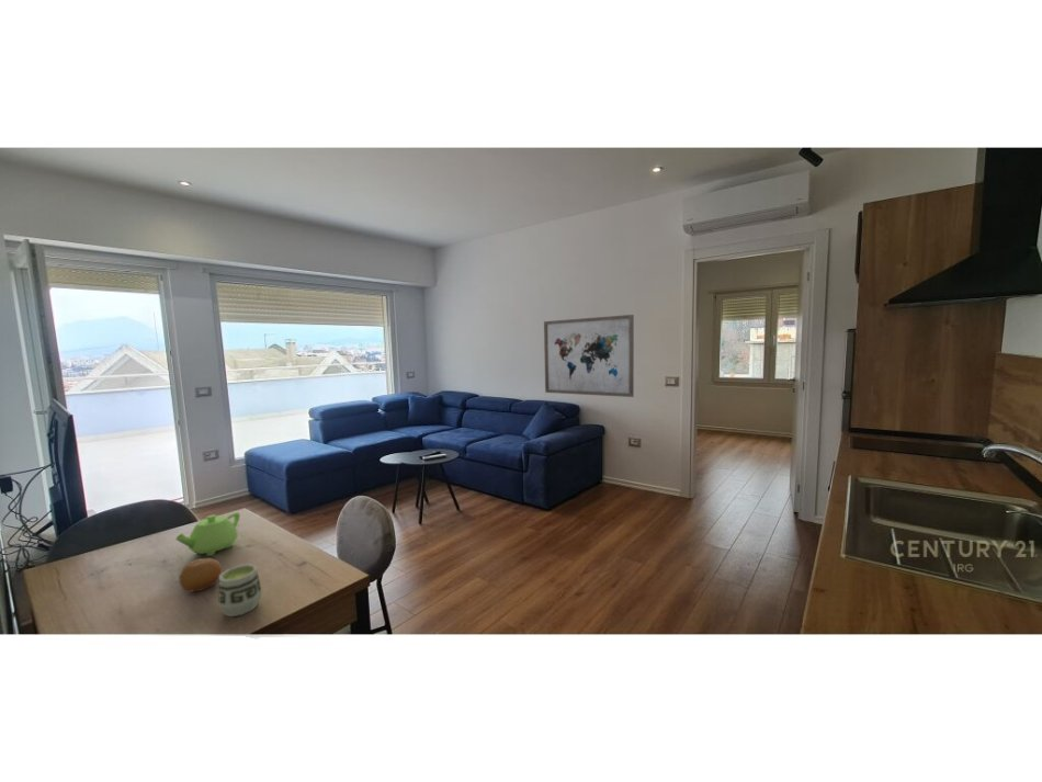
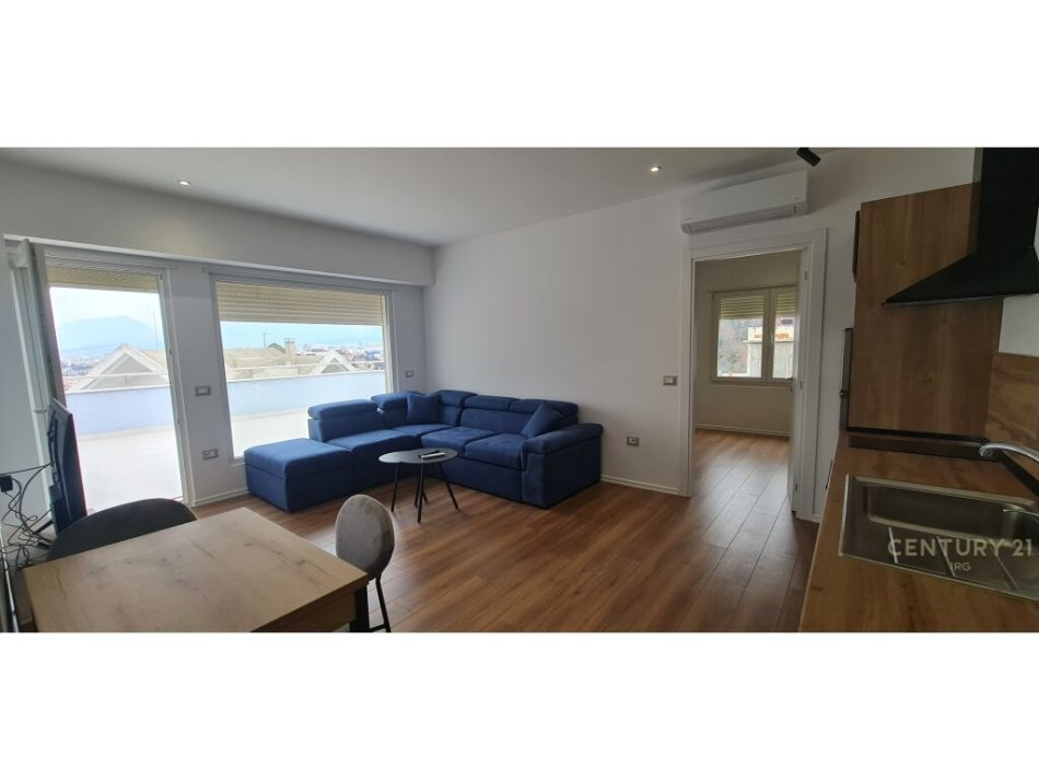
- teapot [174,511,241,557]
- wall art [543,314,635,398]
- cup [217,563,263,617]
- fruit [178,557,223,592]
